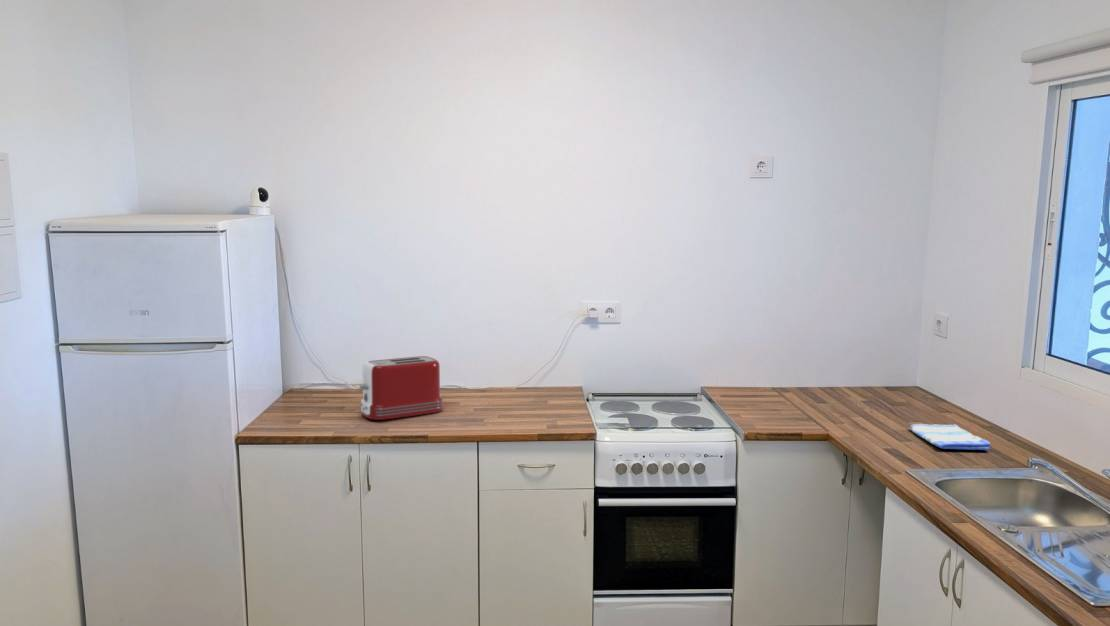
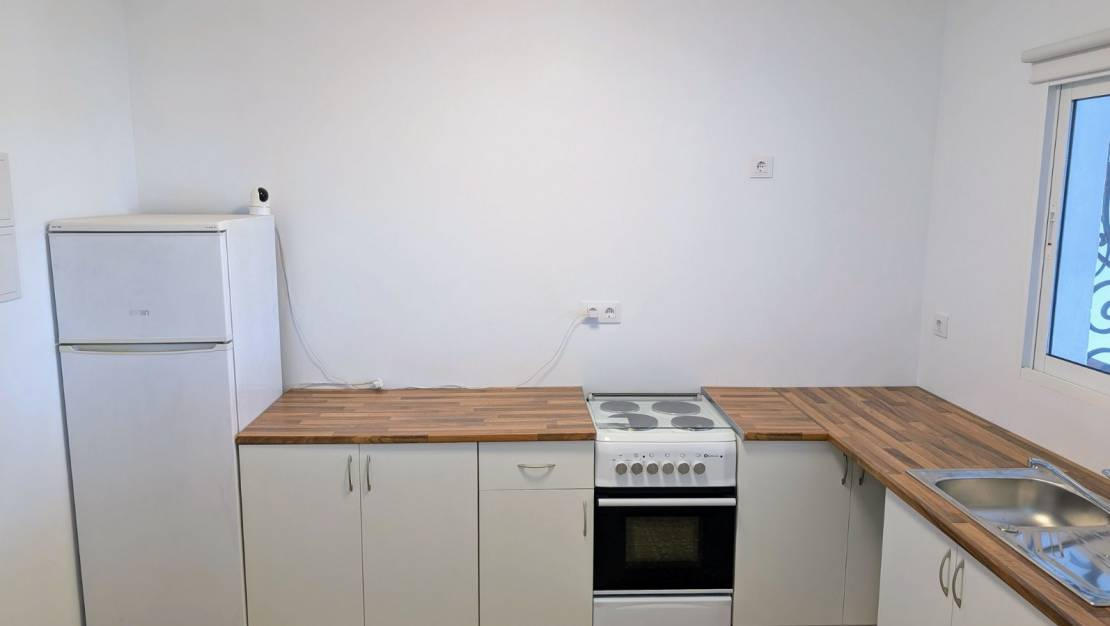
- toaster [359,355,444,421]
- dish towel [909,423,992,451]
